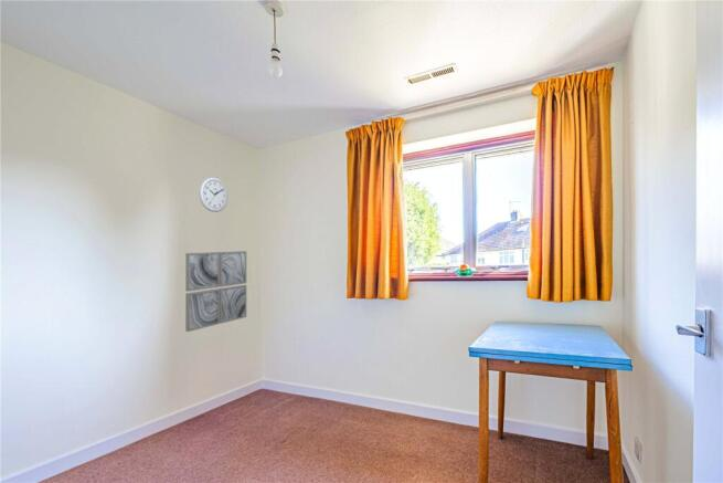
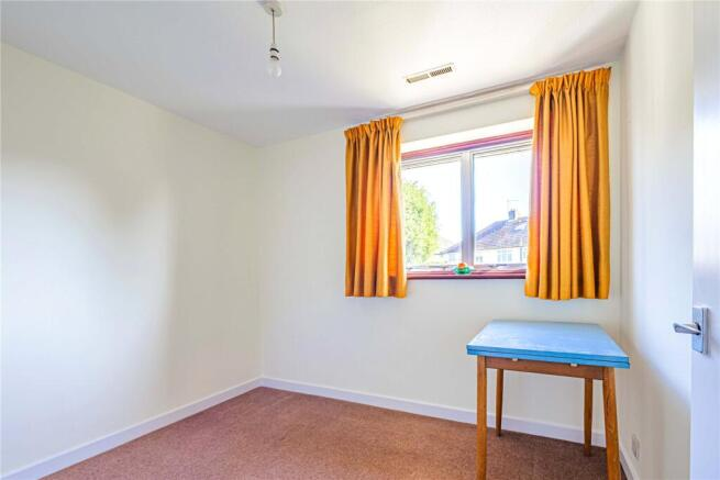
- wall clock [198,176,230,213]
- wall art [184,250,247,333]
